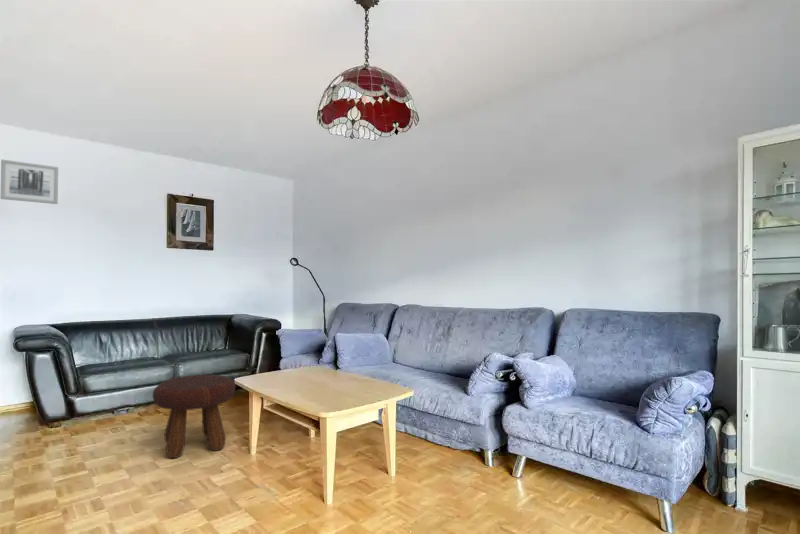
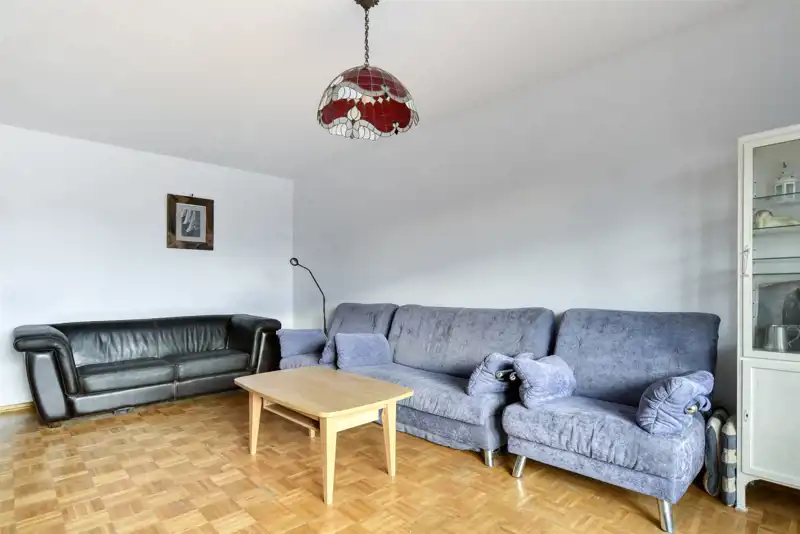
- wall art [0,159,59,205]
- footstool [152,374,236,459]
